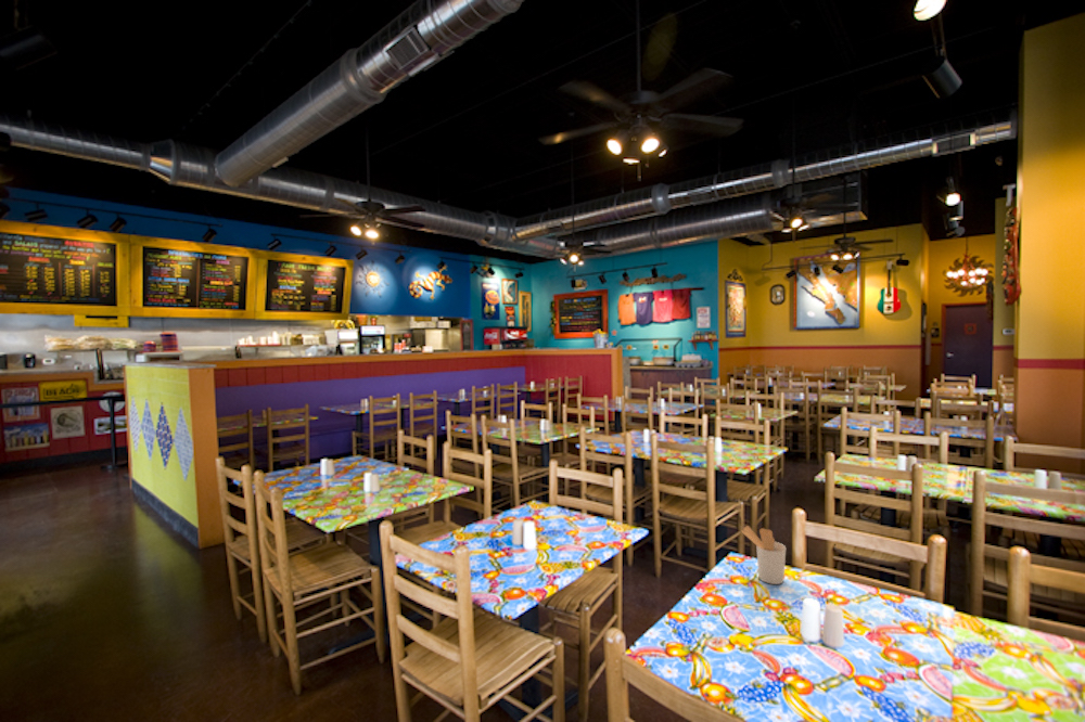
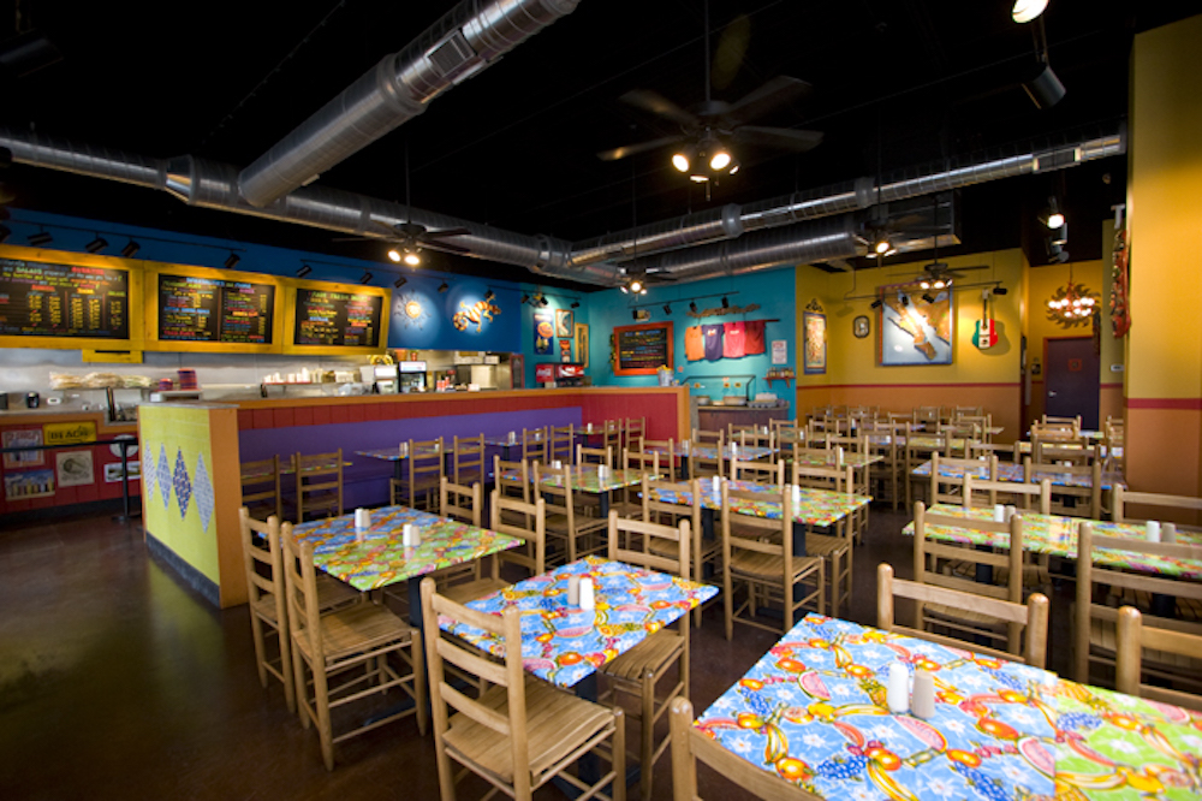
- utensil holder [740,525,787,585]
